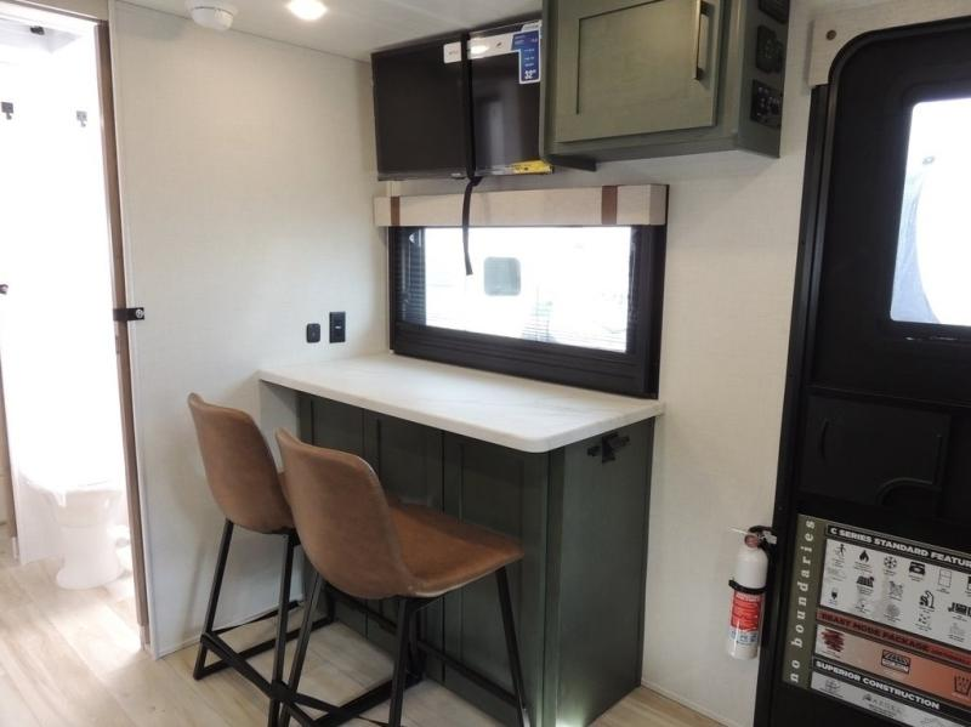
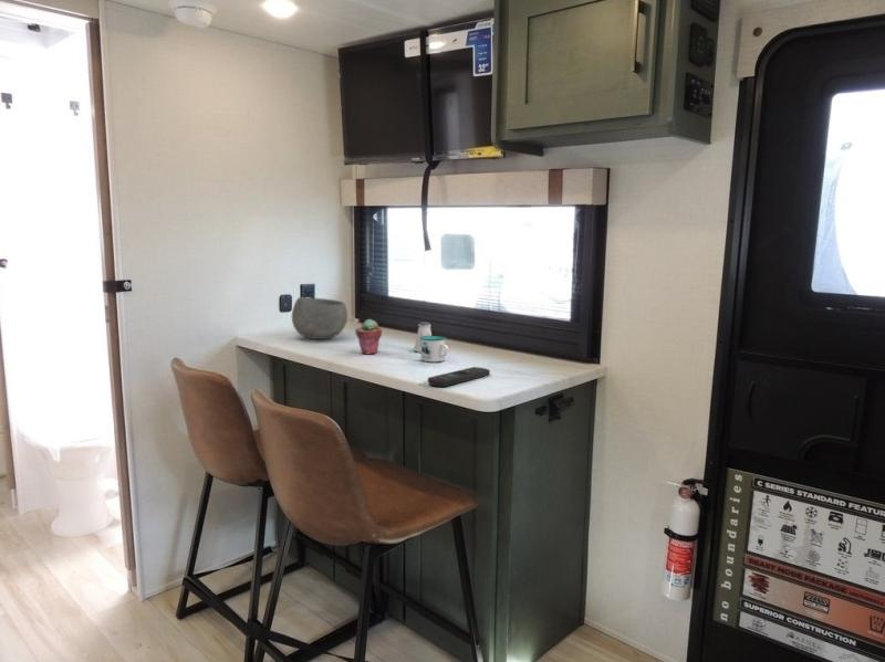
+ bowl [291,296,348,340]
+ remote control [427,366,491,388]
+ mug [419,335,449,362]
+ potted succulent [354,318,383,355]
+ saltshaker [413,322,433,354]
